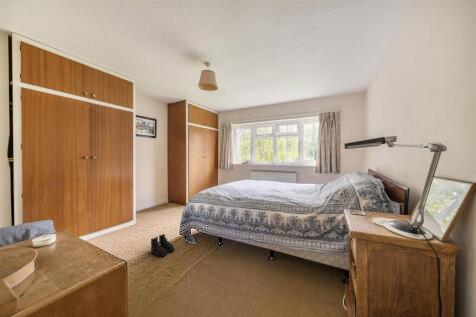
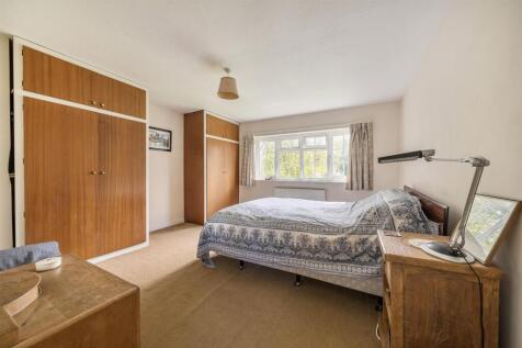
- boots [150,233,176,257]
